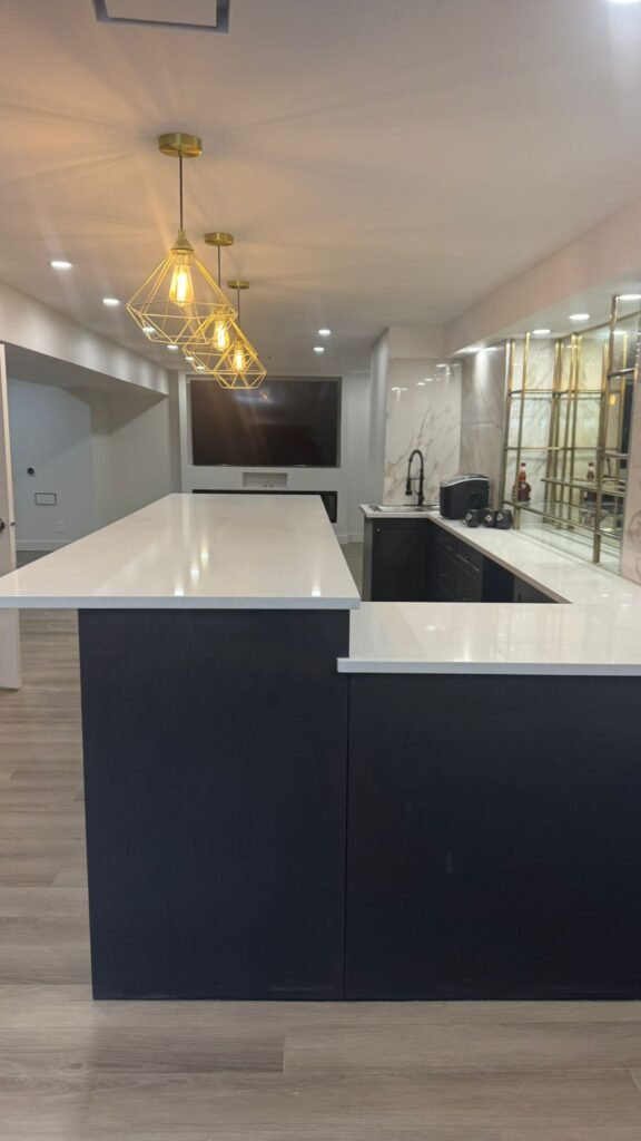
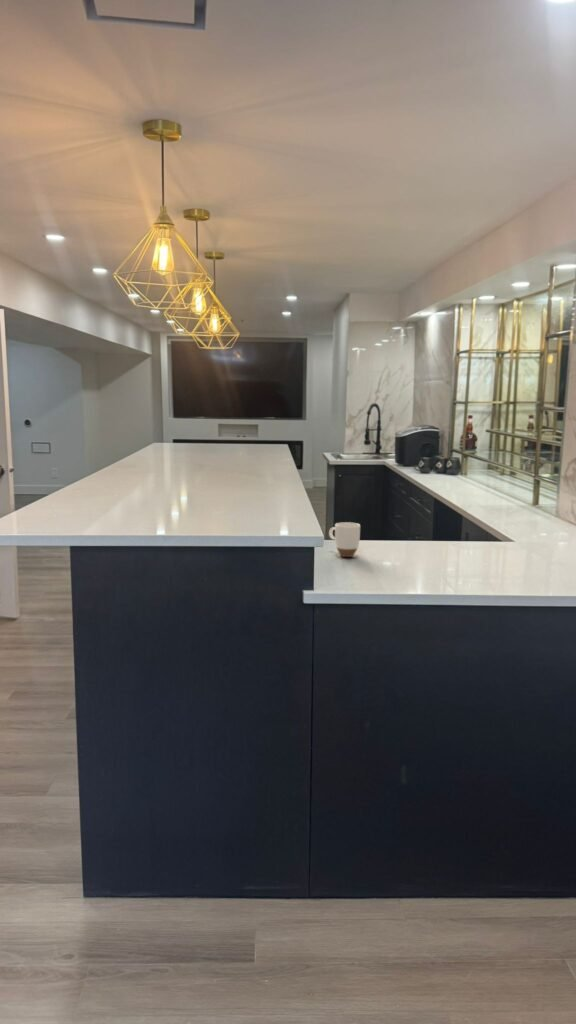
+ mug [328,521,361,558]
